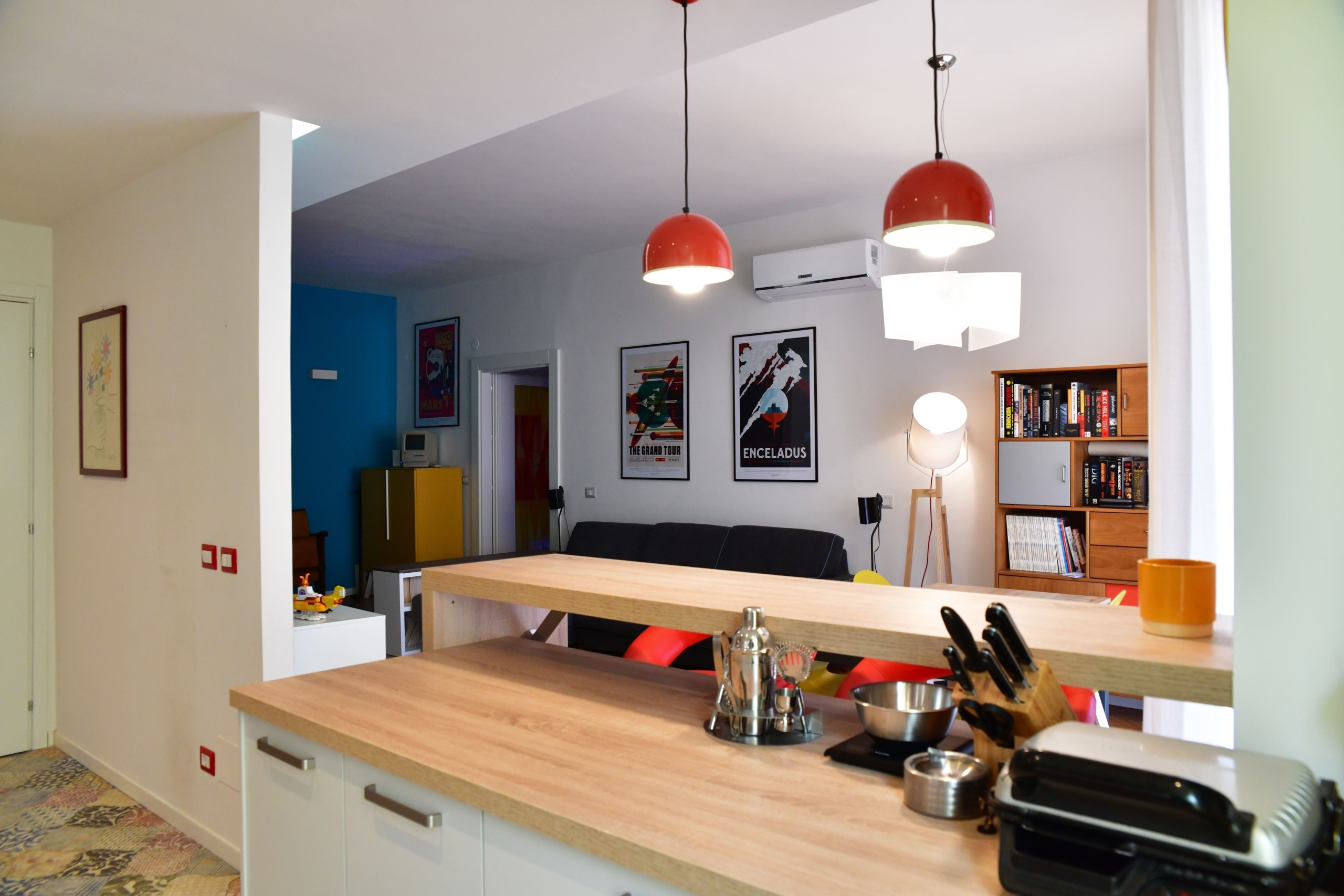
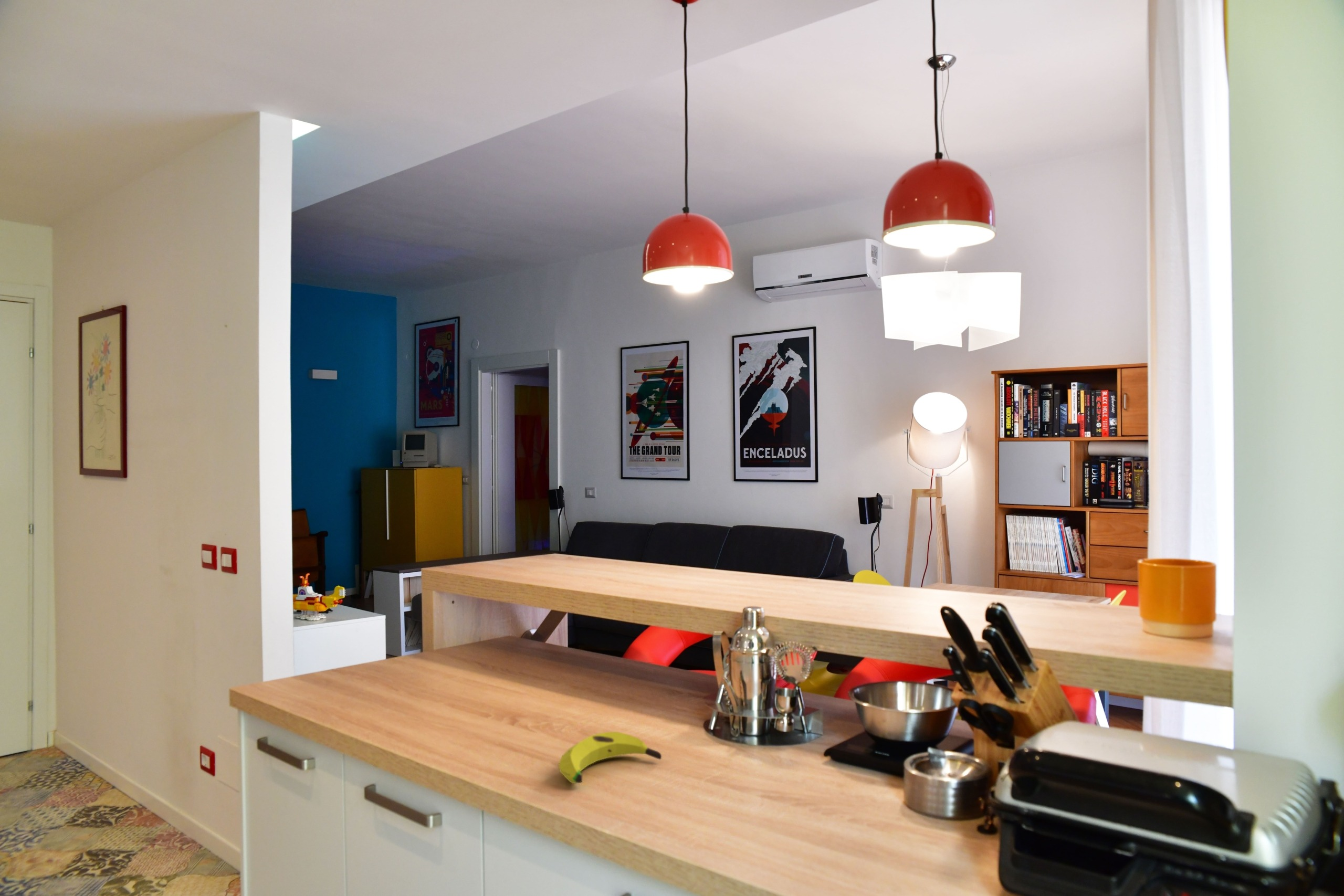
+ banana [558,731,662,784]
